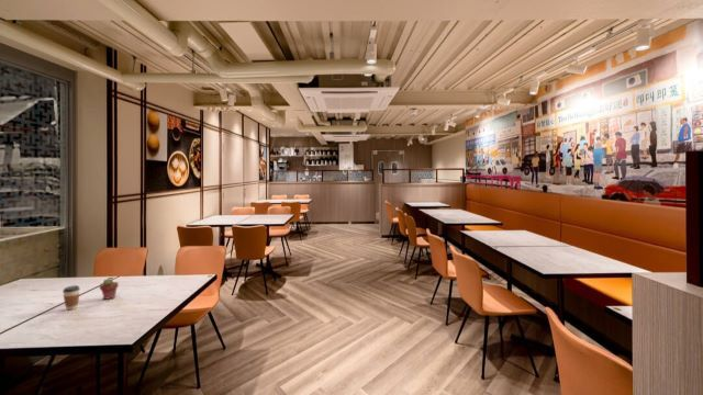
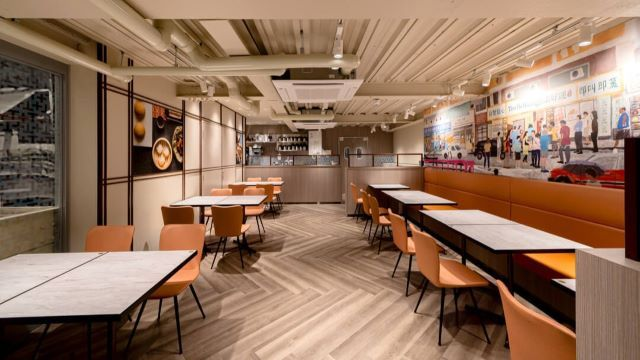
- coffee cup [62,284,81,311]
- potted succulent [99,278,120,301]
